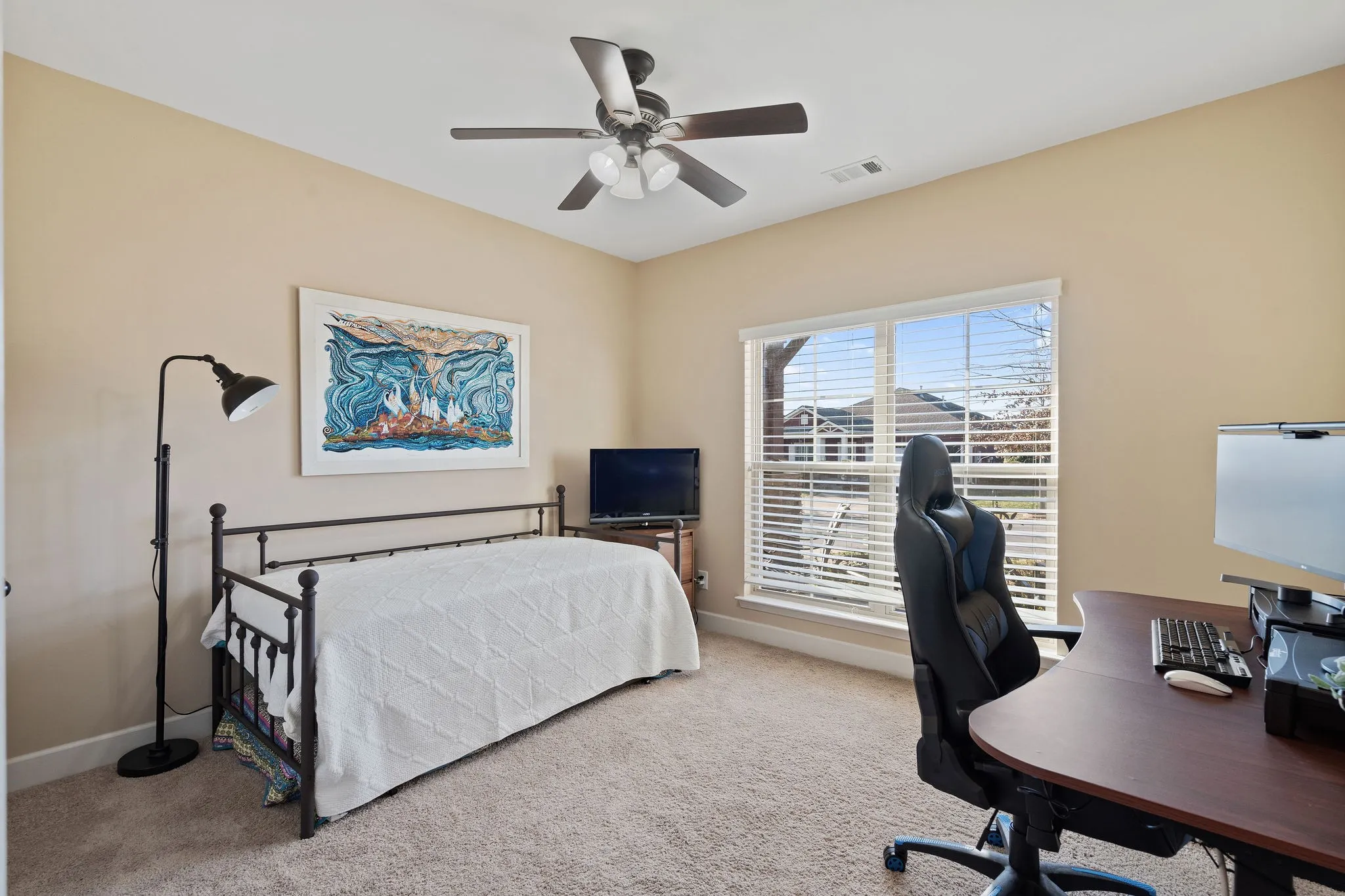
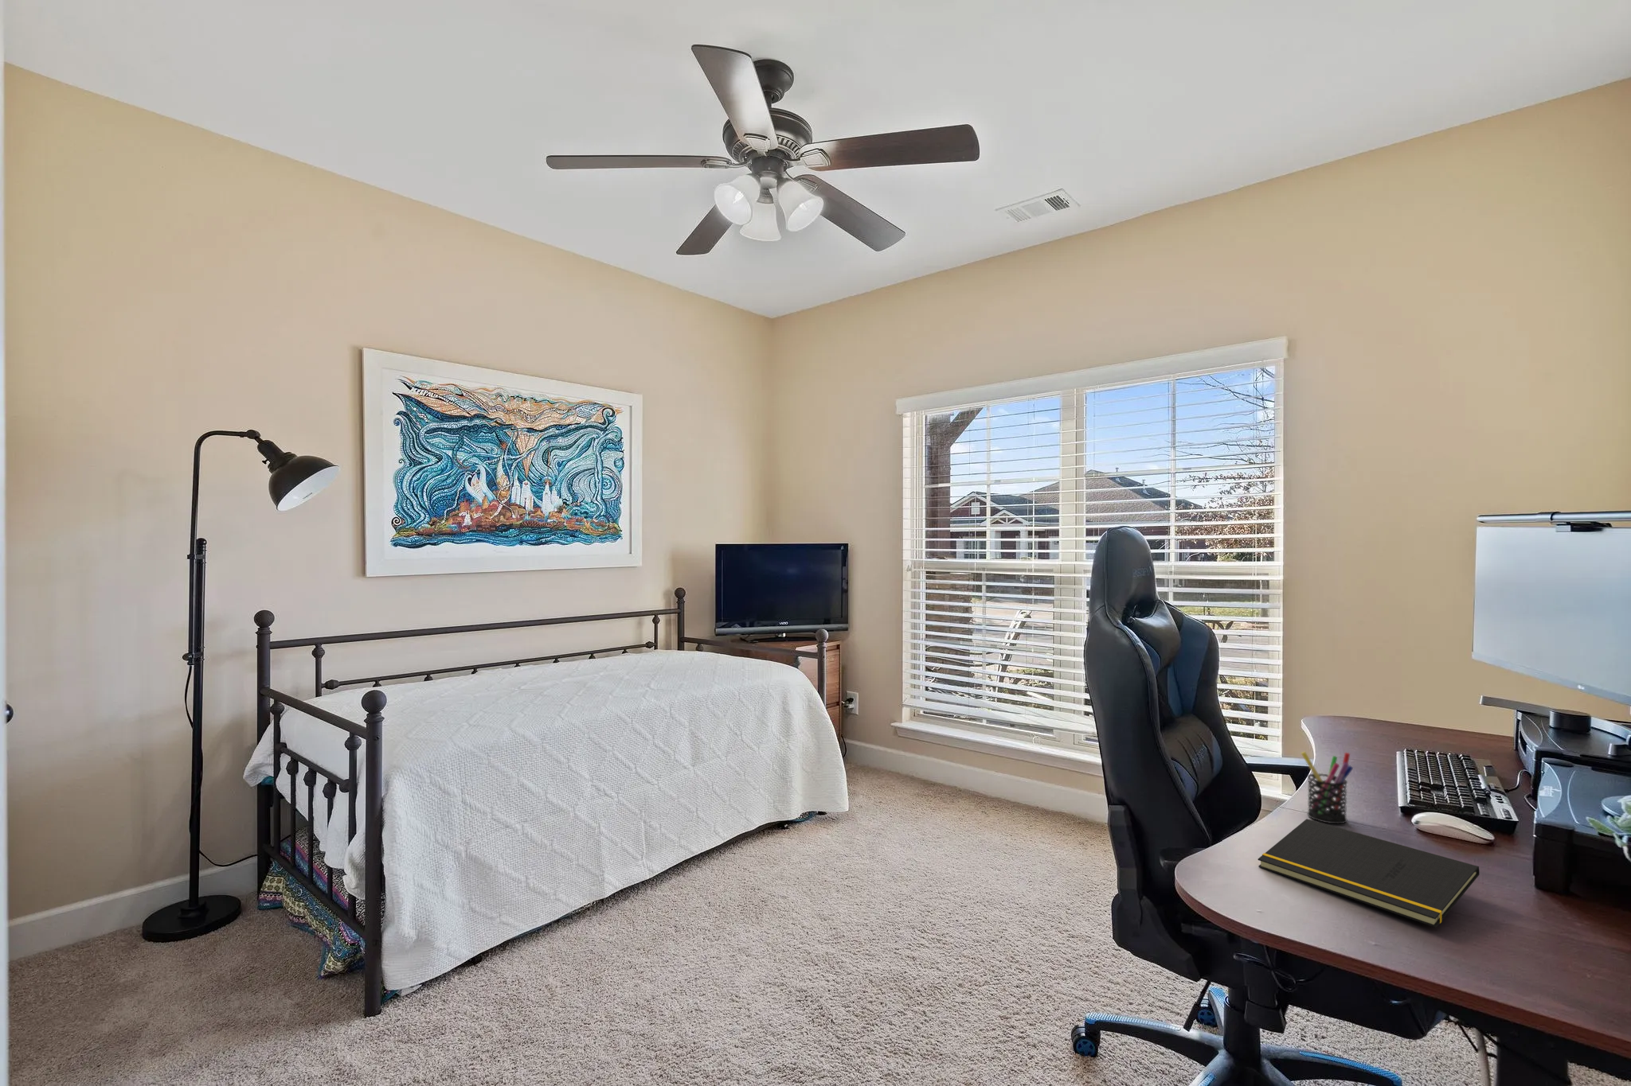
+ pen holder [1300,751,1353,824]
+ notepad [1256,818,1481,927]
